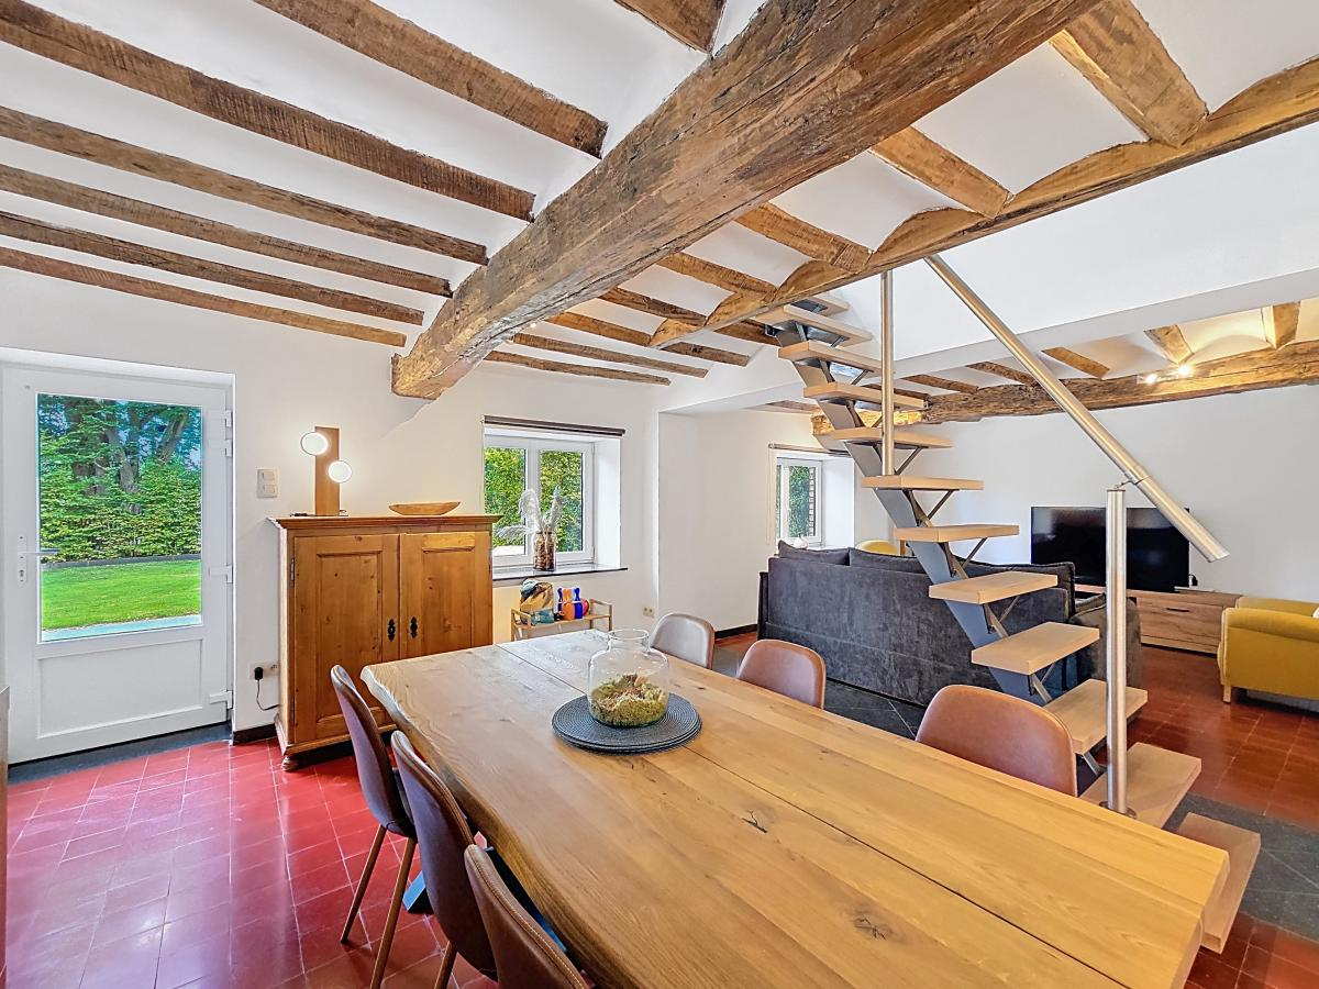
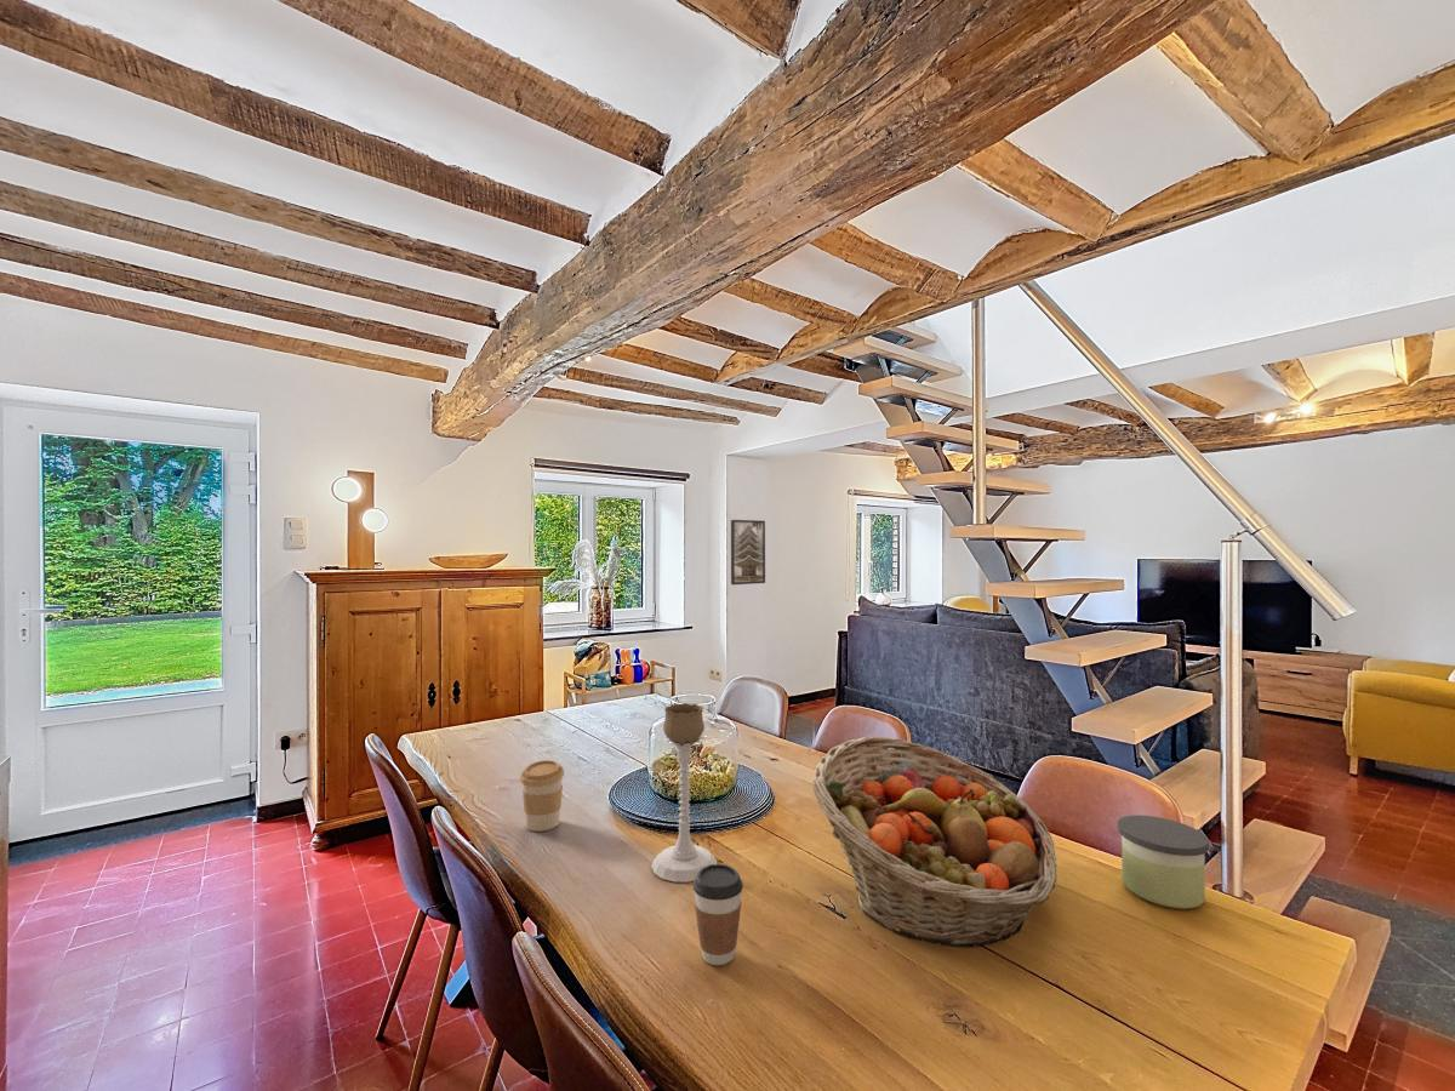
+ fruit basket [811,736,1059,949]
+ candle [1117,815,1210,910]
+ coffee cup [519,759,565,833]
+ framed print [730,519,766,586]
+ coffee cup [692,863,744,966]
+ candle holder [651,702,718,884]
